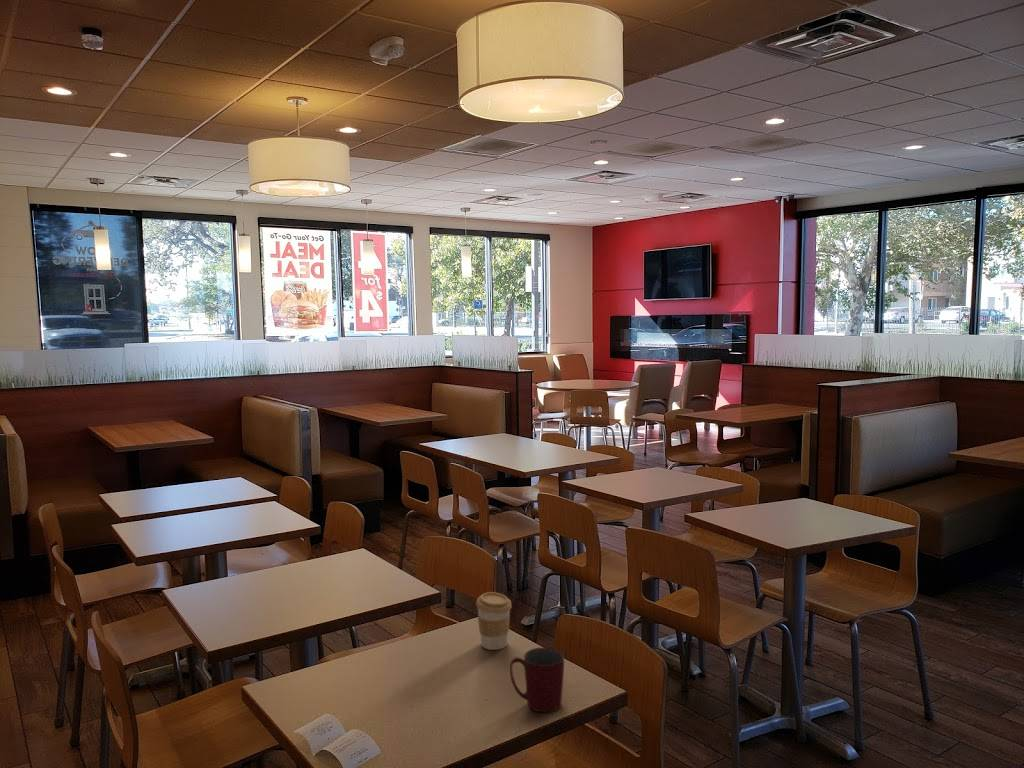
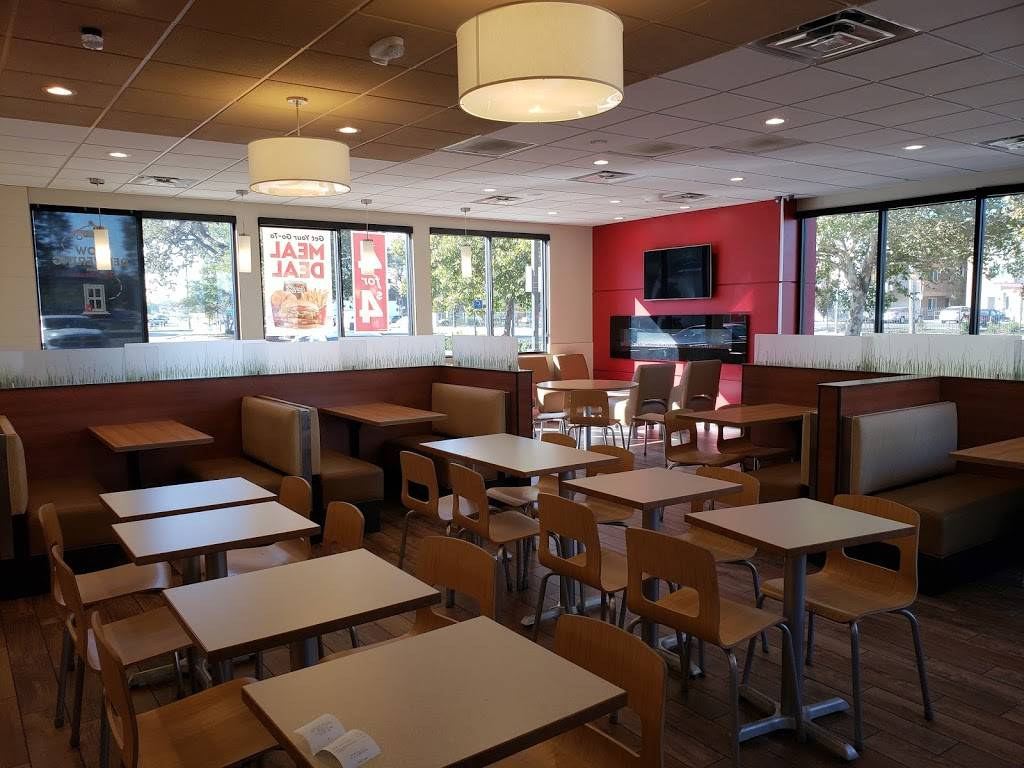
- coffee cup [475,591,513,651]
- mug [509,646,565,714]
